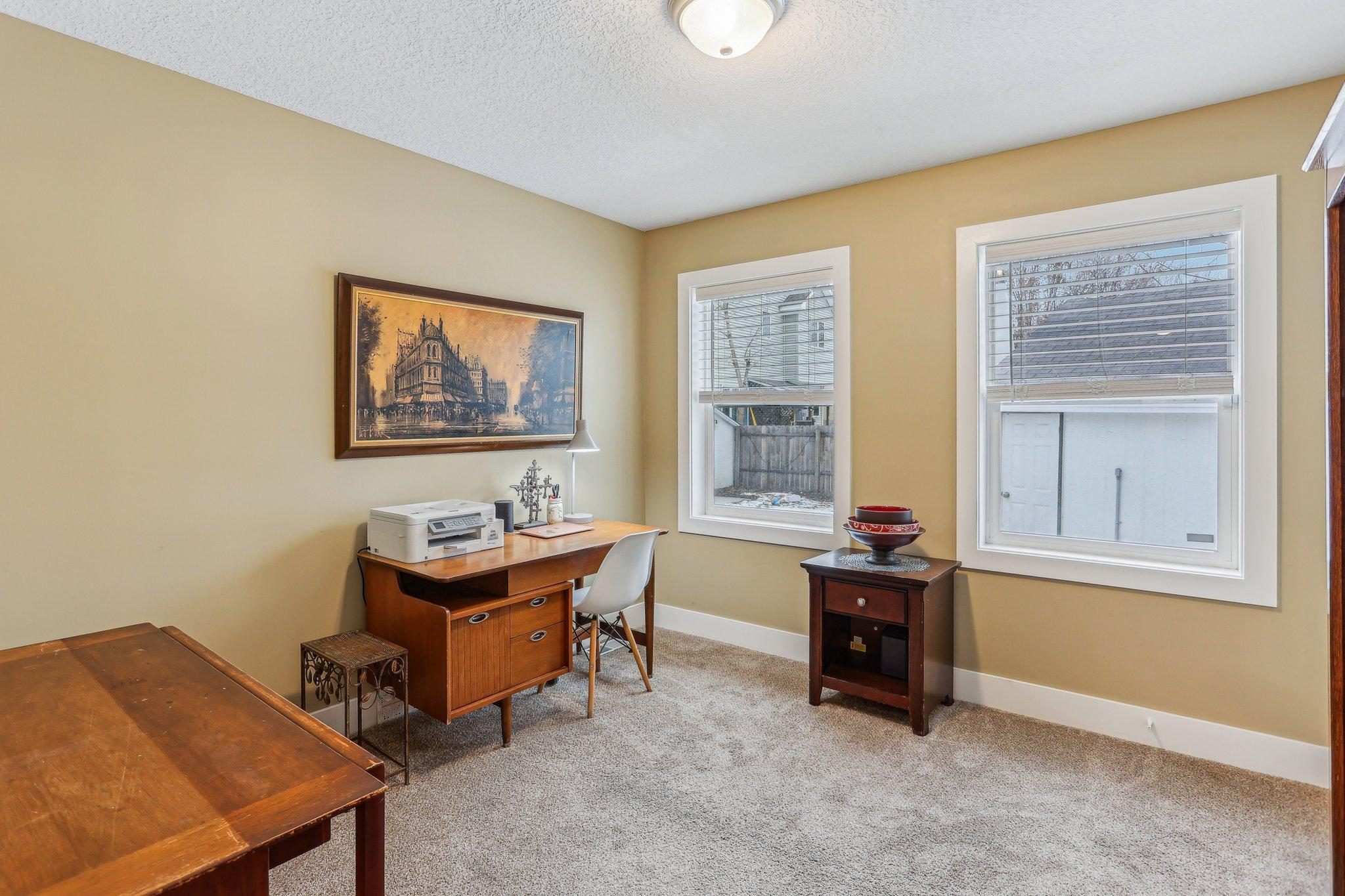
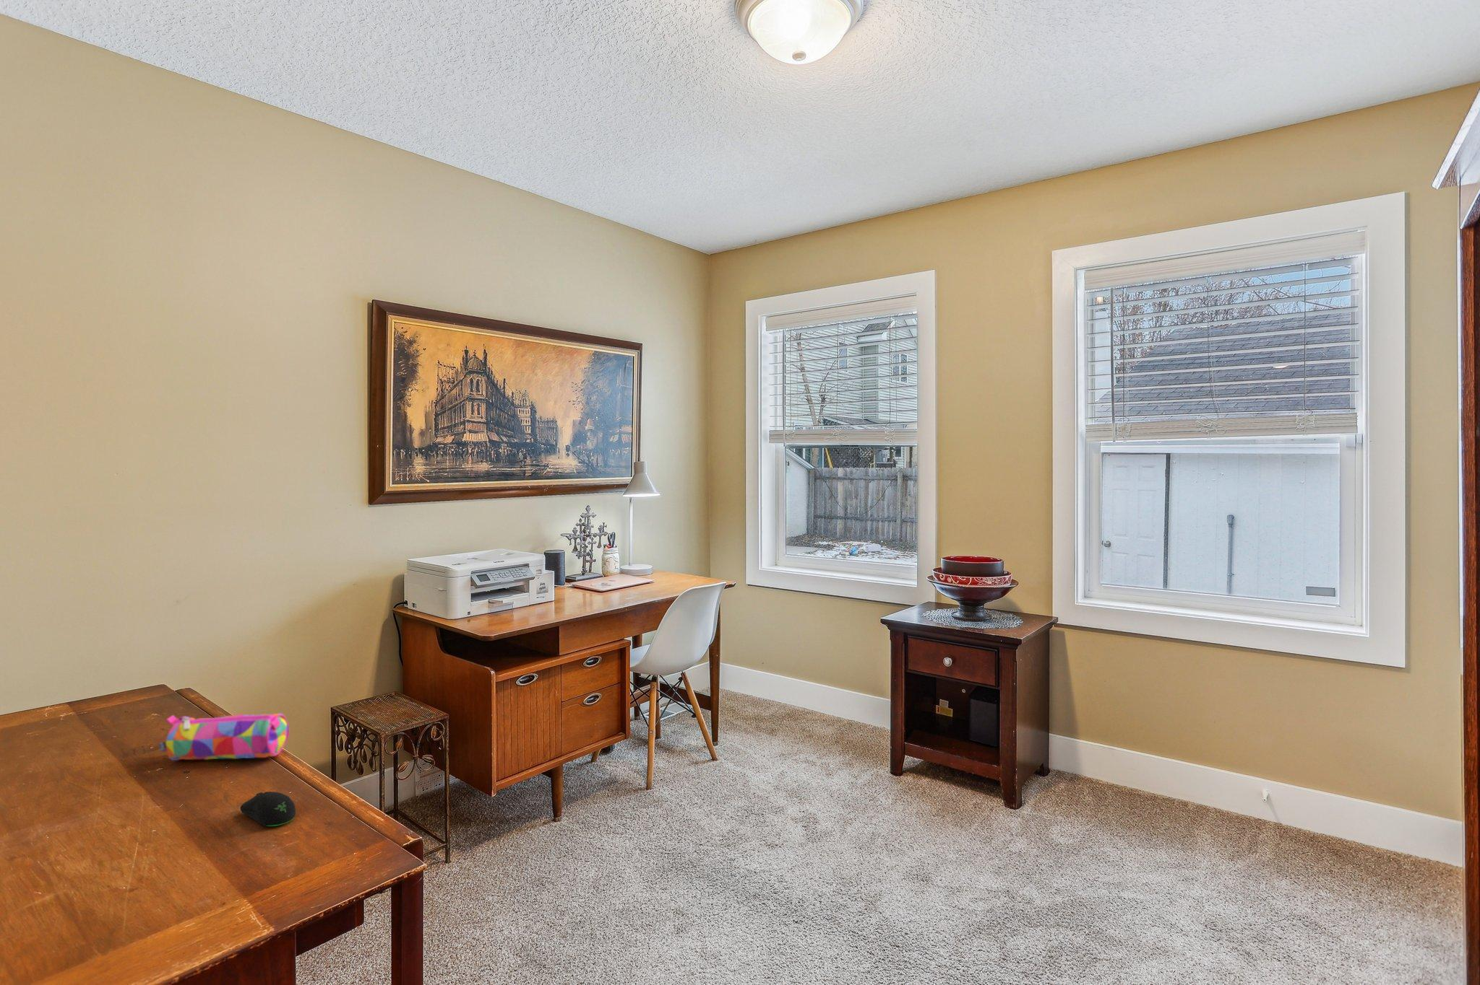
+ computer mouse [240,790,296,827]
+ pencil case [157,713,289,762]
